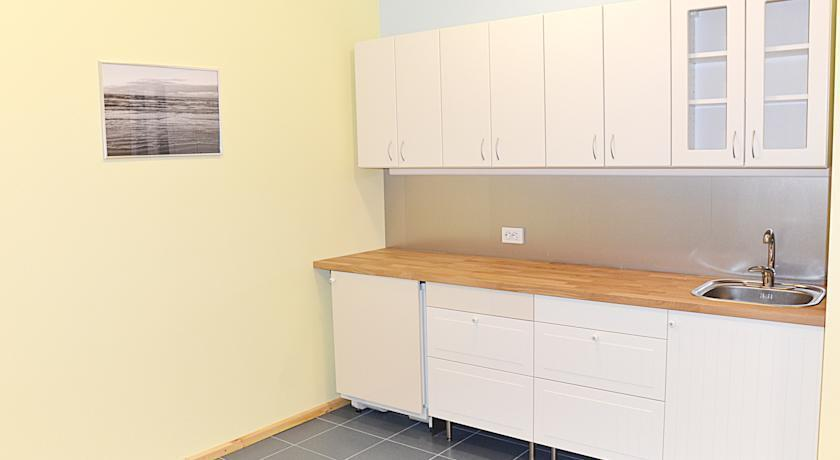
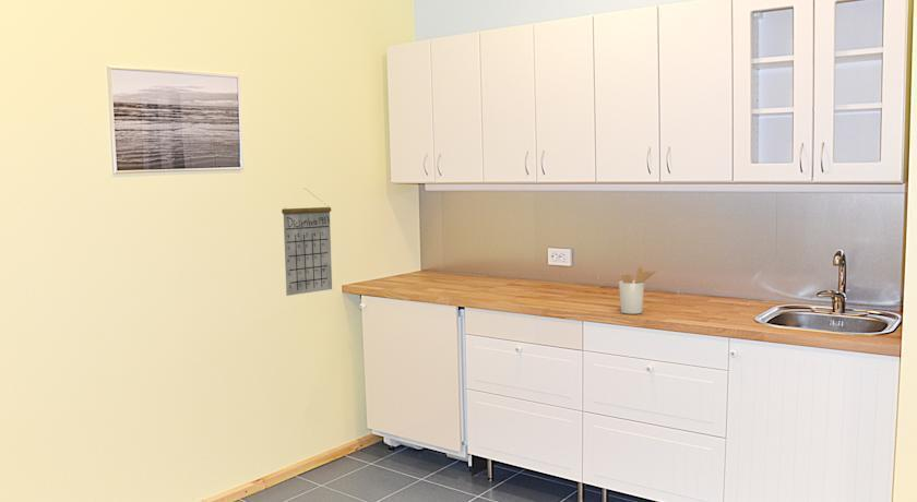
+ calendar [281,188,333,297]
+ utensil holder [618,265,657,315]
